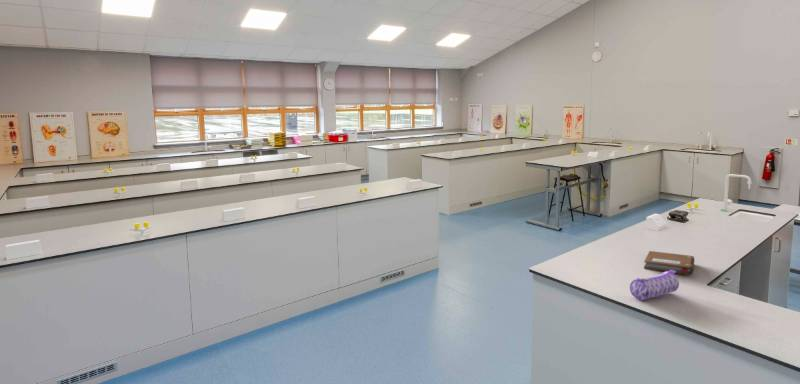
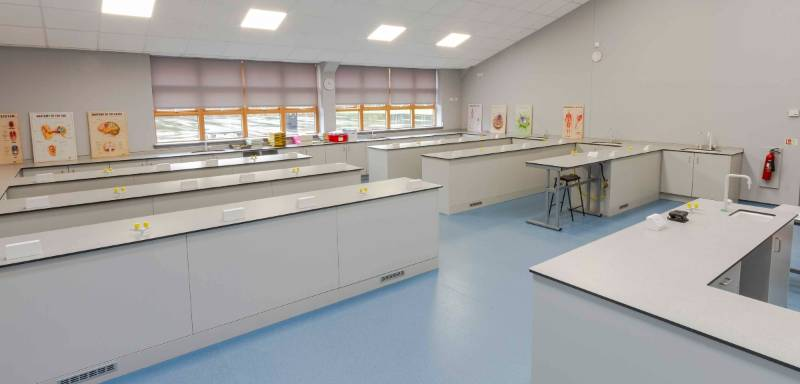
- notebook [643,250,695,275]
- pencil case [629,270,680,301]
